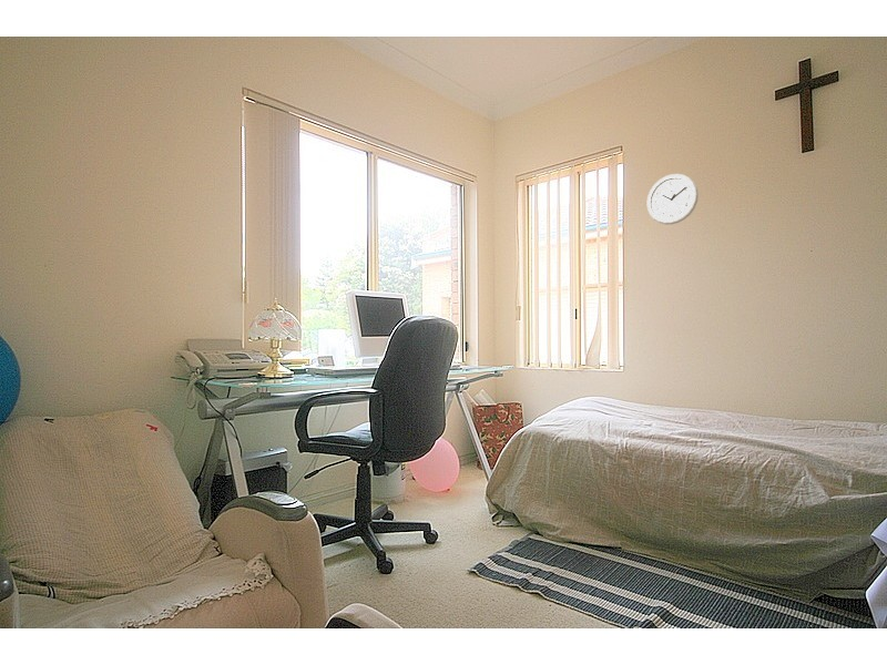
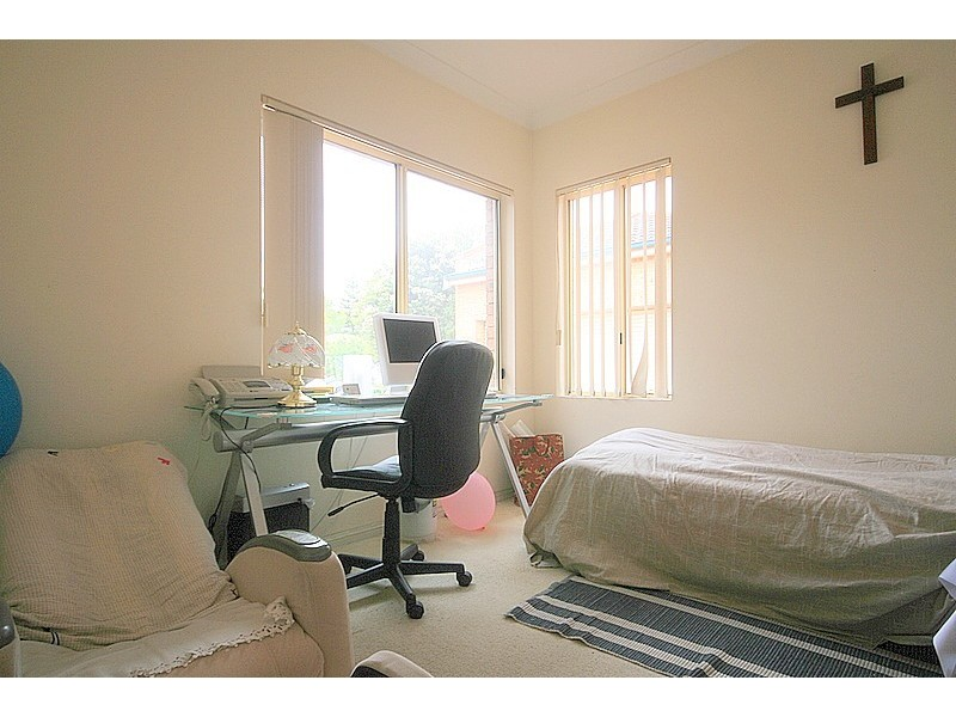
- wall clock [646,173,700,225]
